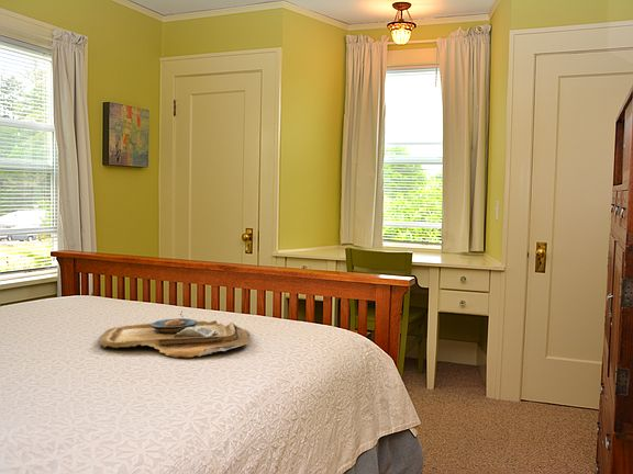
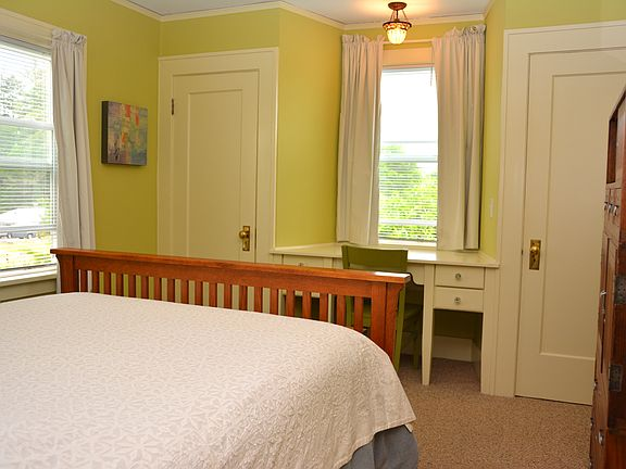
- tray [98,311,252,359]
